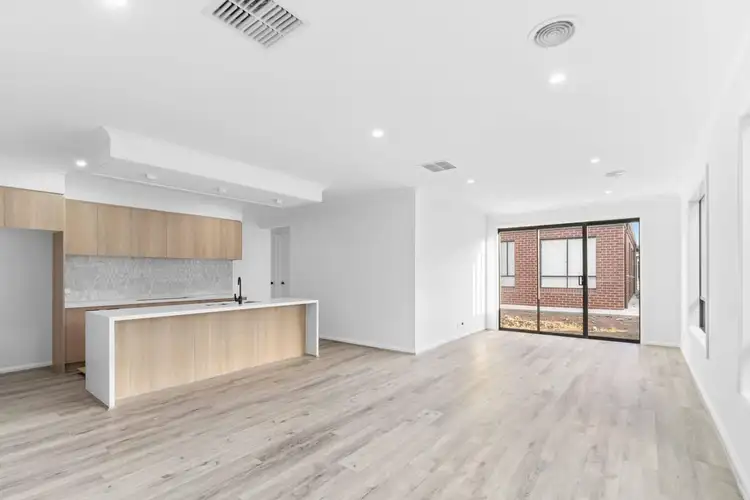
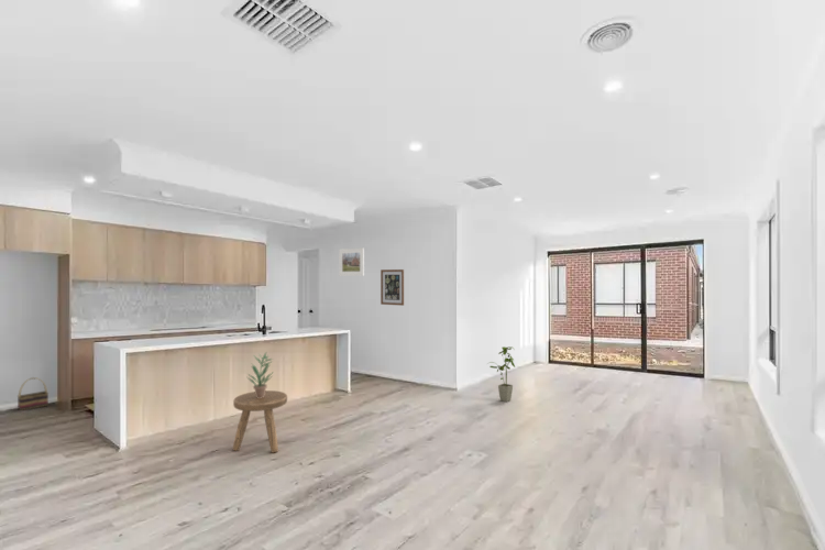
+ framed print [338,246,365,277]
+ basket [16,376,50,411]
+ stool [231,389,288,454]
+ house plant [486,345,516,403]
+ wall art [380,268,405,307]
+ potted plant [246,351,274,398]
